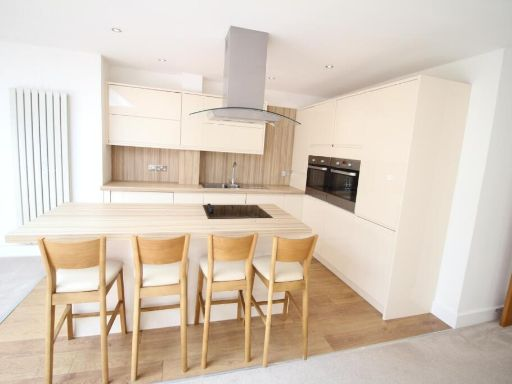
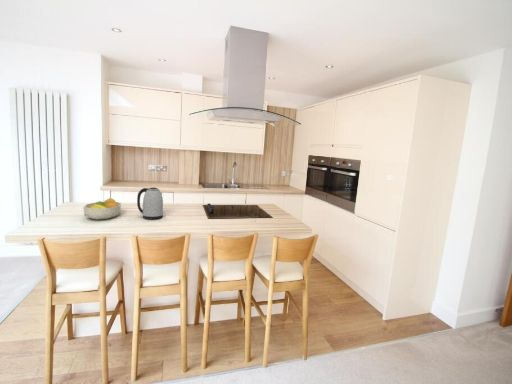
+ kettle [136,187,164,220]
+ fruit bowl [82,197,122,221]
